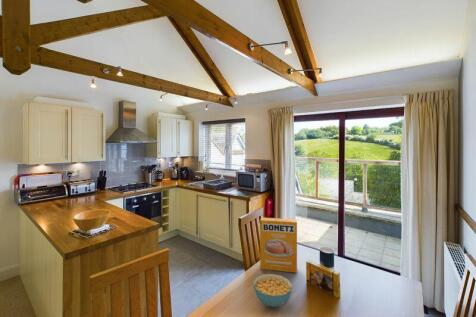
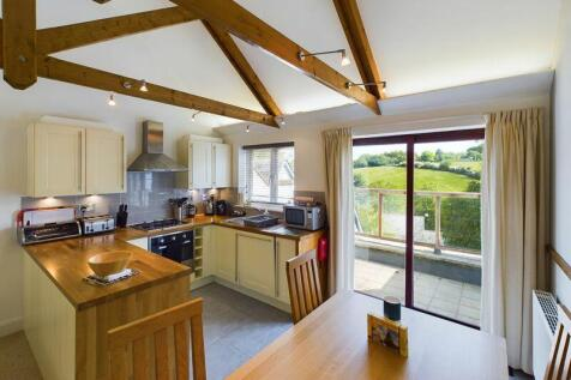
- cereal bowl [252,273,293,308]
- cereal box [259,217,298,273]
